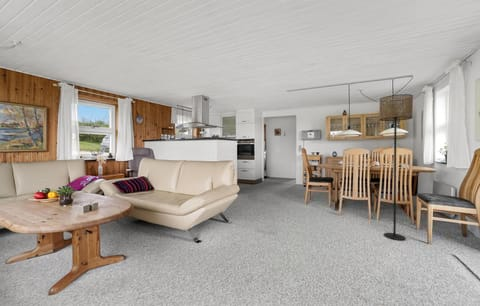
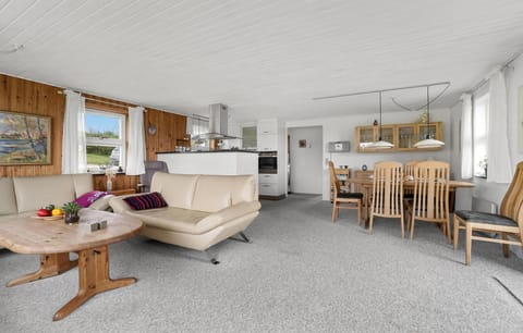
- floor lamp [378,93,414,241]
